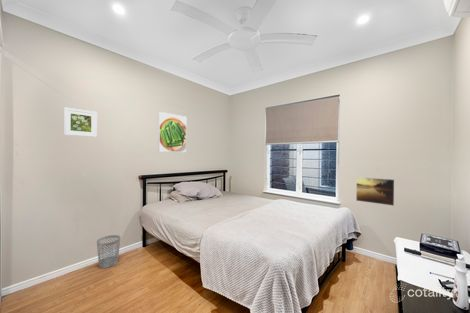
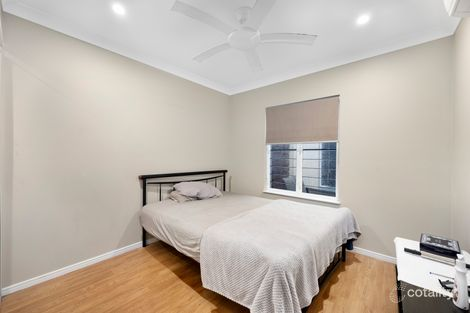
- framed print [63,106,98,138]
- wastebasket [96,234,121,269]
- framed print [157,111,187,153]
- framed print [355,176,395,207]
